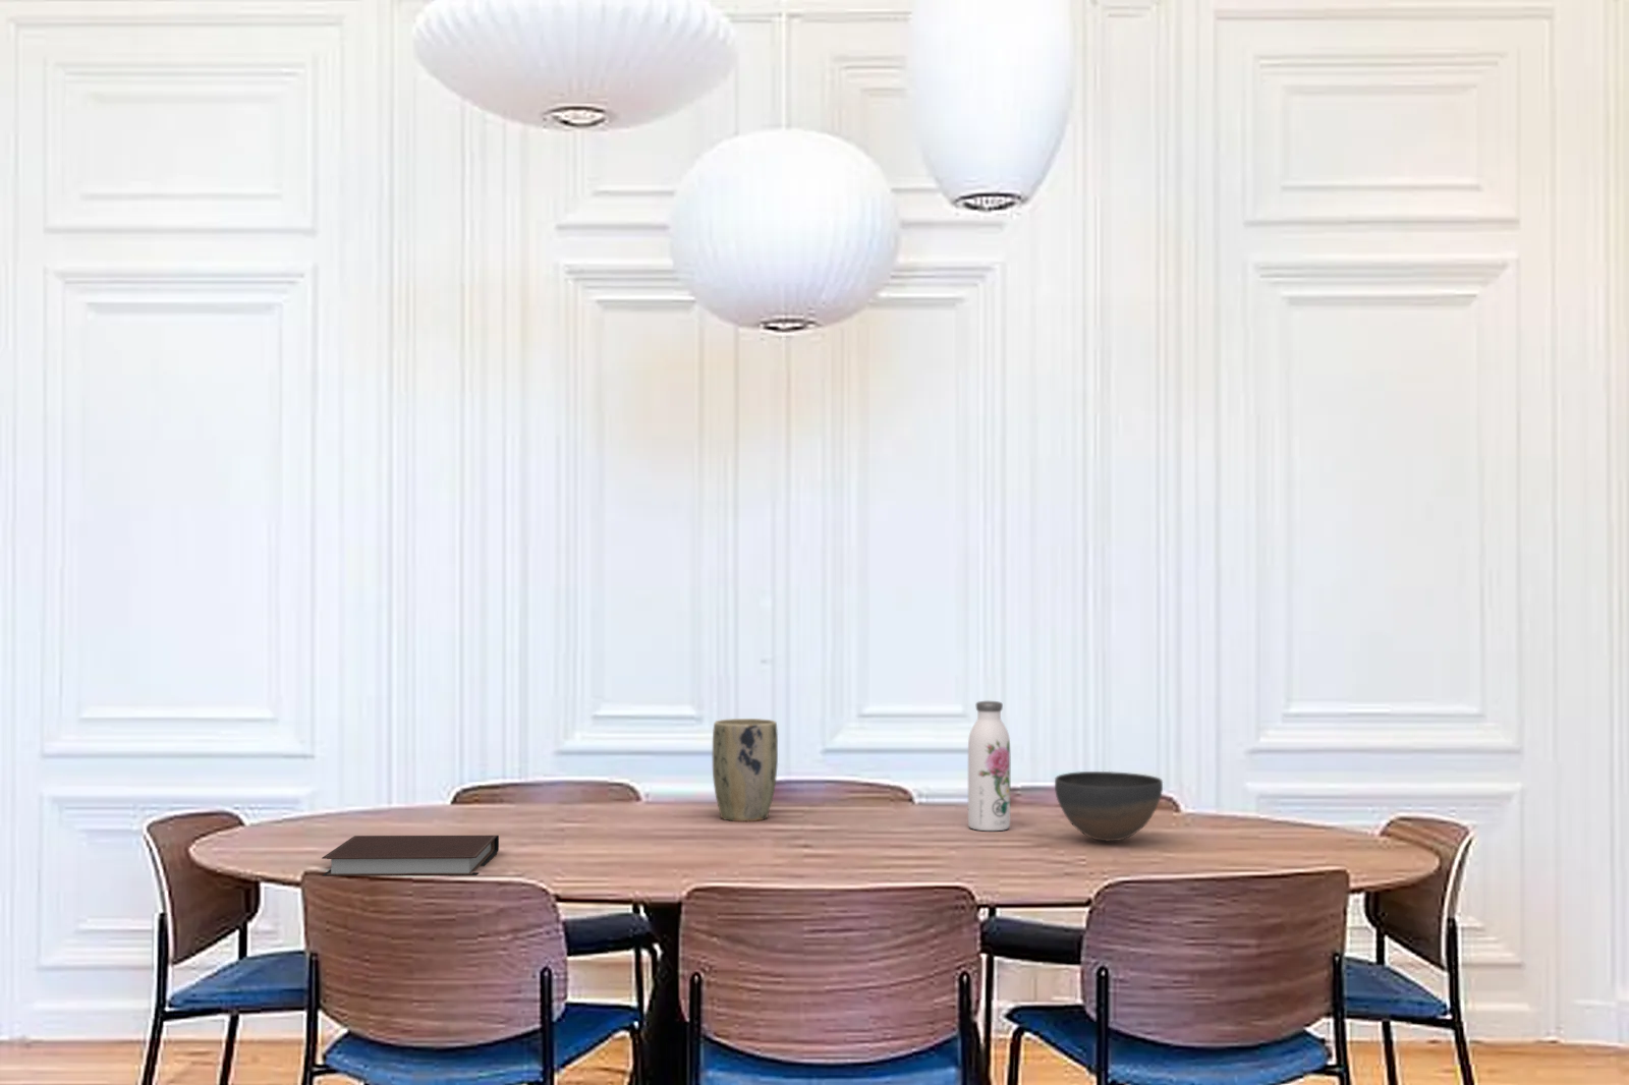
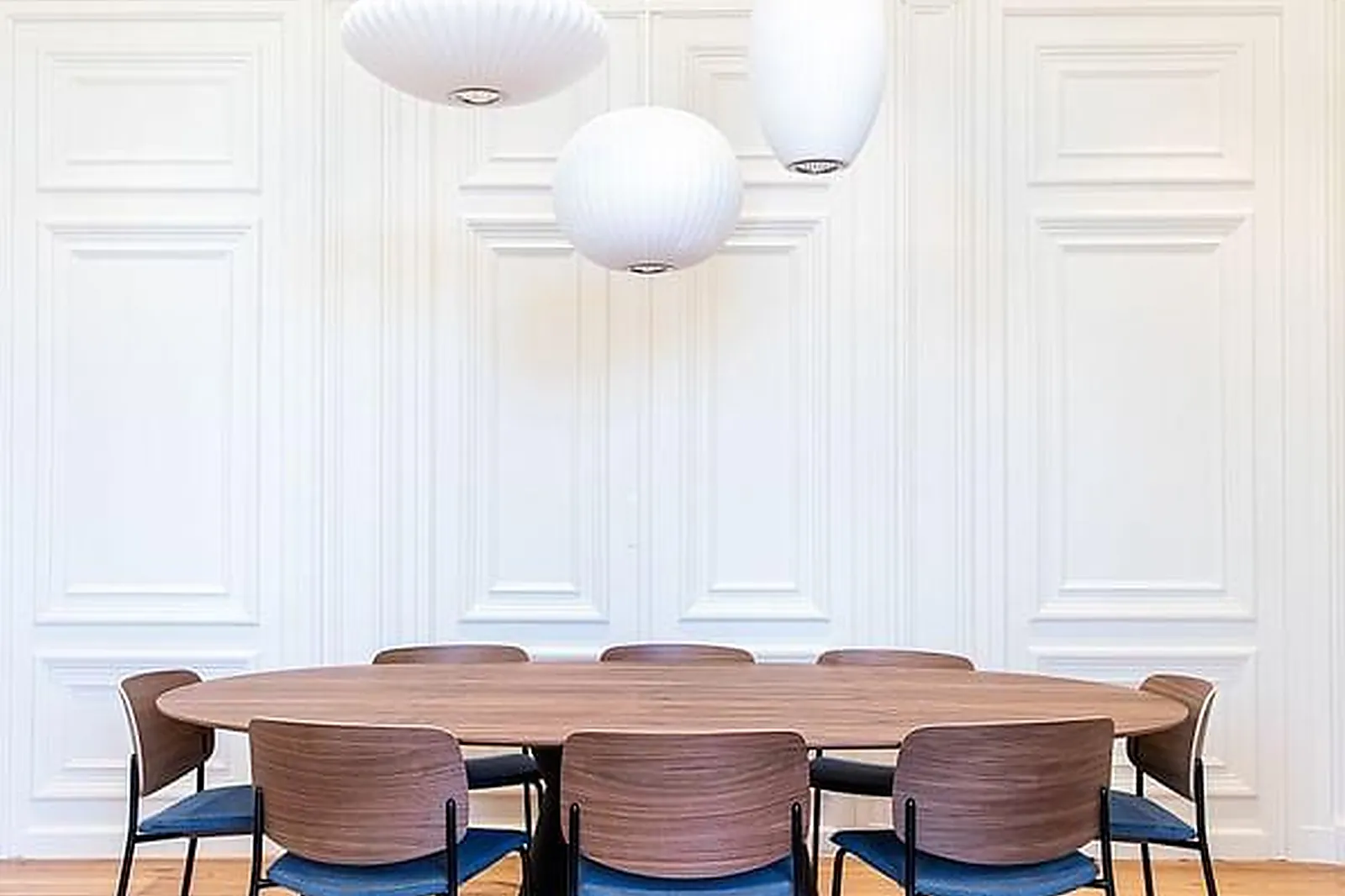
- plant pot [712,718,779,822]
- notebook [321,834,500,878]
- water bottle [968,700,1011,832]
- bowl [1054,770,1164,842]
